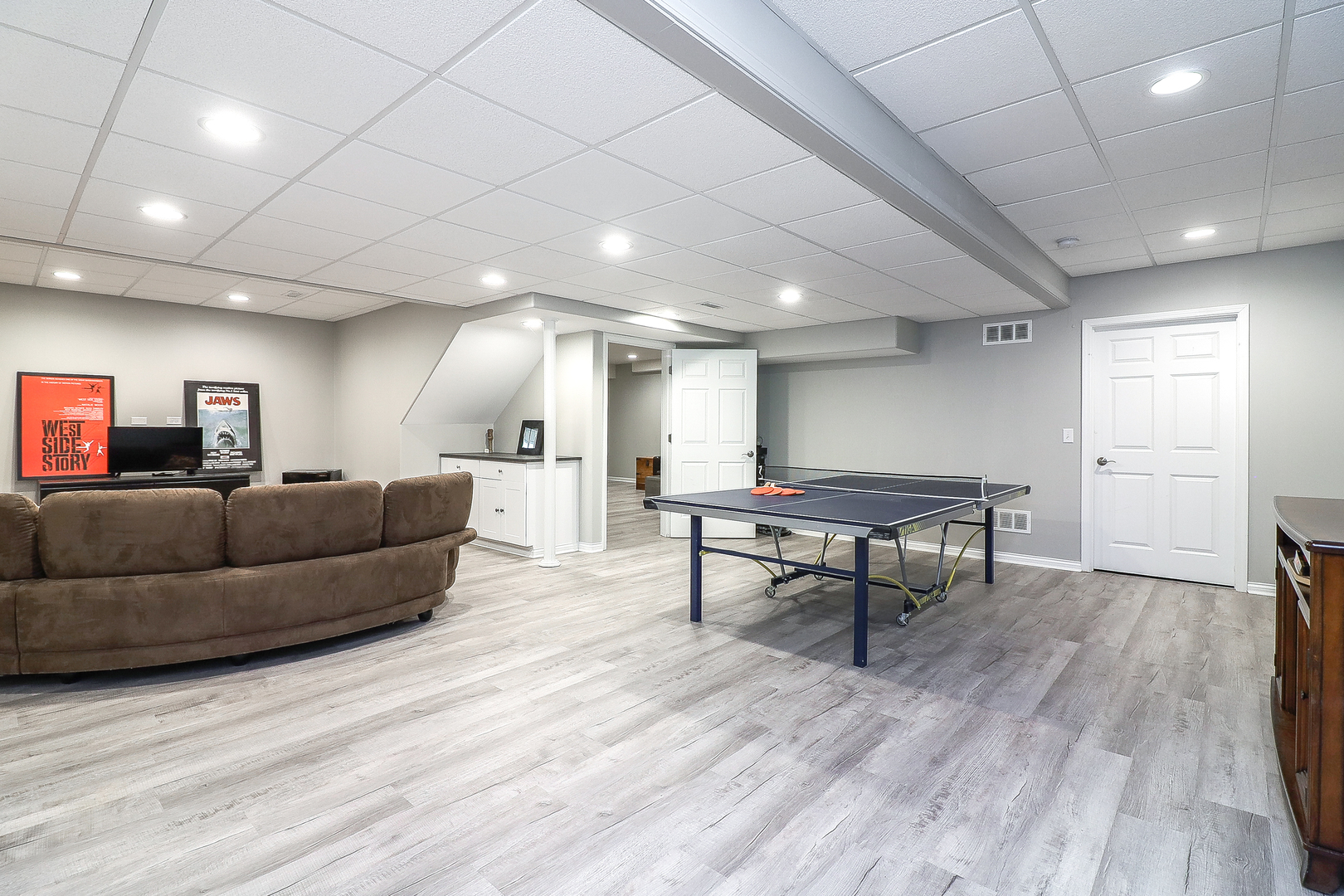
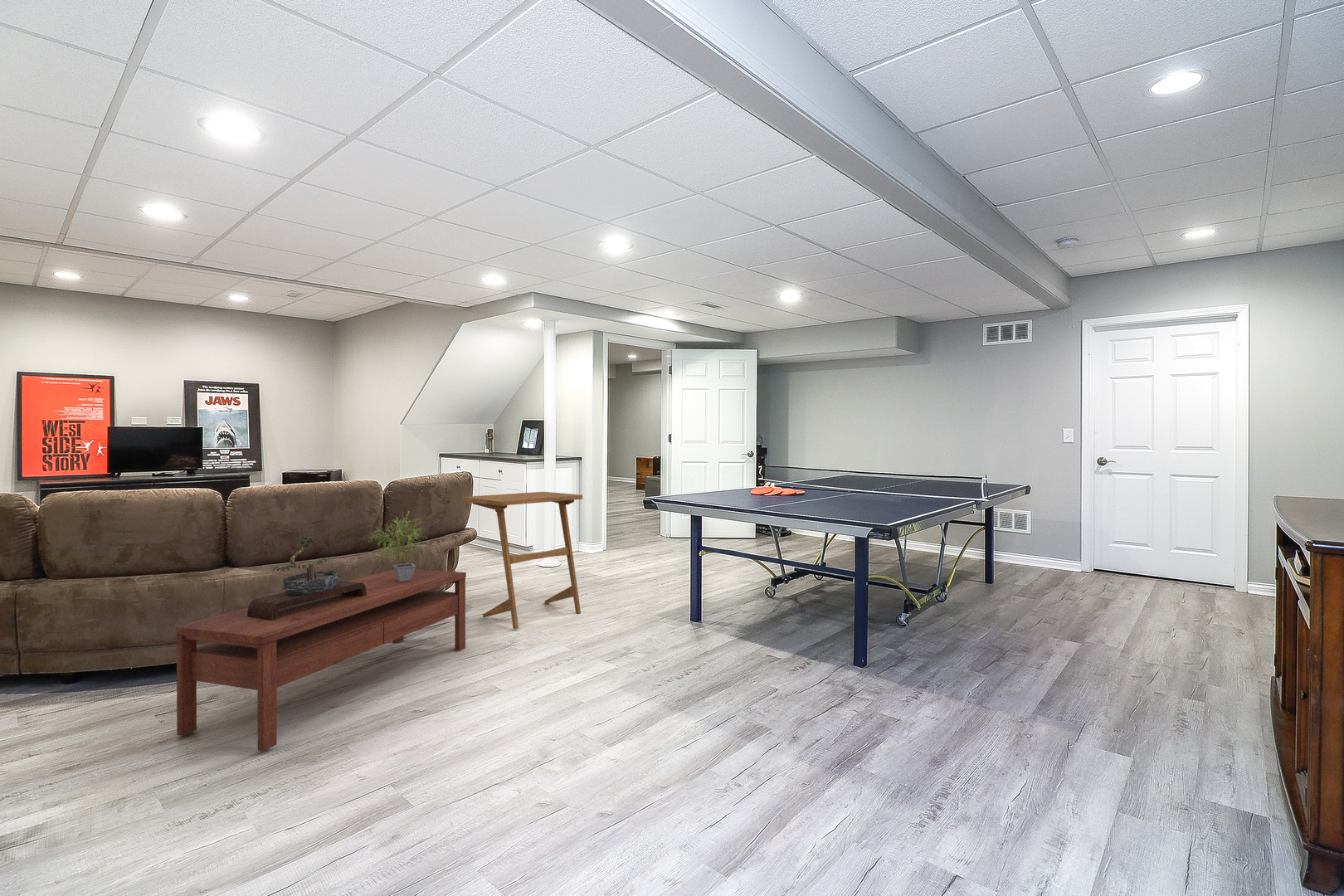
+ potted plant [368,510,430,582]
+ coffee table [175,568,467,752]
+ bonsai tree [247,532,367,621]
+ side table [462,491,583,630]
